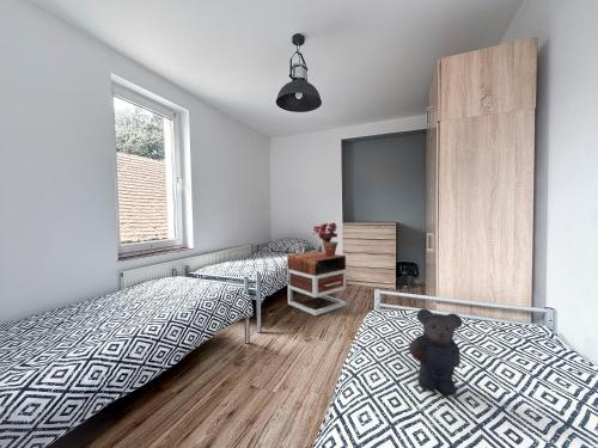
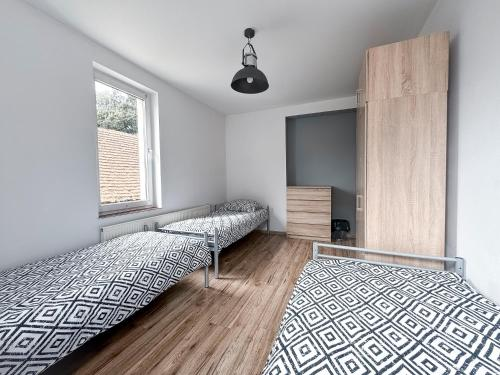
- bear [408,308,463,397]
- potted plant [312,222,338,257]
- nightstand [286,251,347,317]
